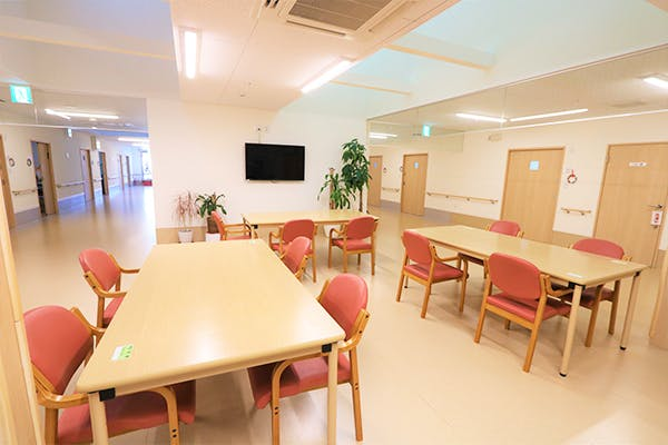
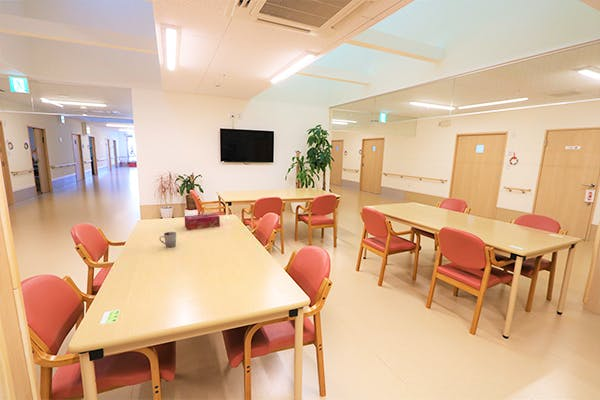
+ tissue box [184,212,221,231]
+ cup [158,231,177,249]
